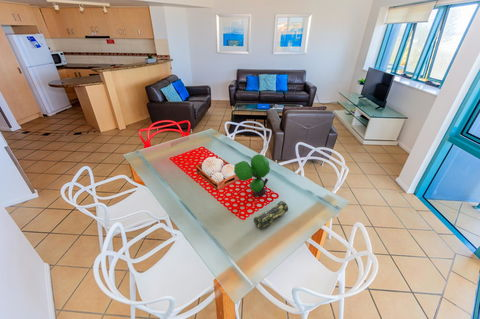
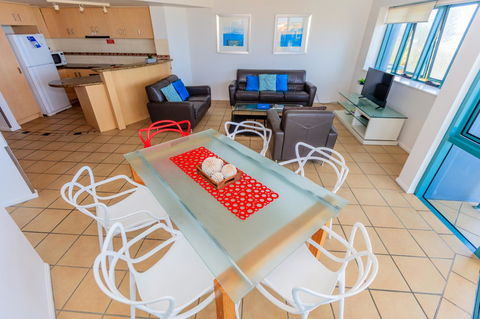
- plant [233,153,271,198]
- pencil case [253,200,289,230]
